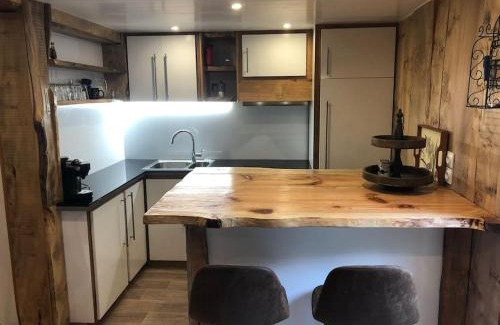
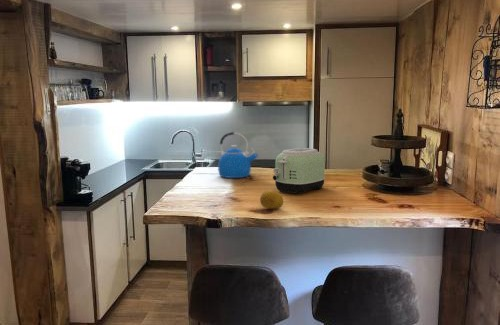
+ fruit [259,190,285,210]
+ toaster [272,147,326,195]
+ kettle [217,131,259,179]
